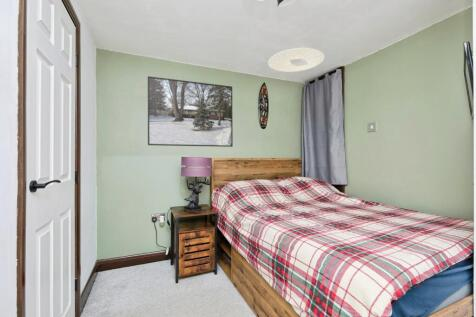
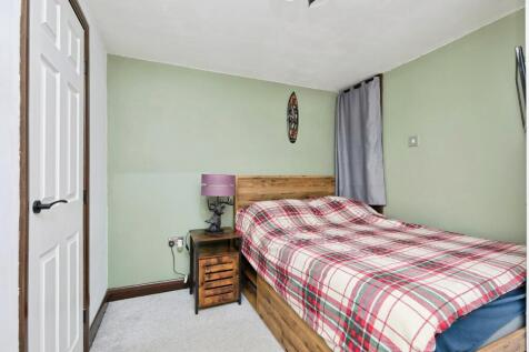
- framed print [147,75,234,148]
- ceiling light [267,47,326,73]
